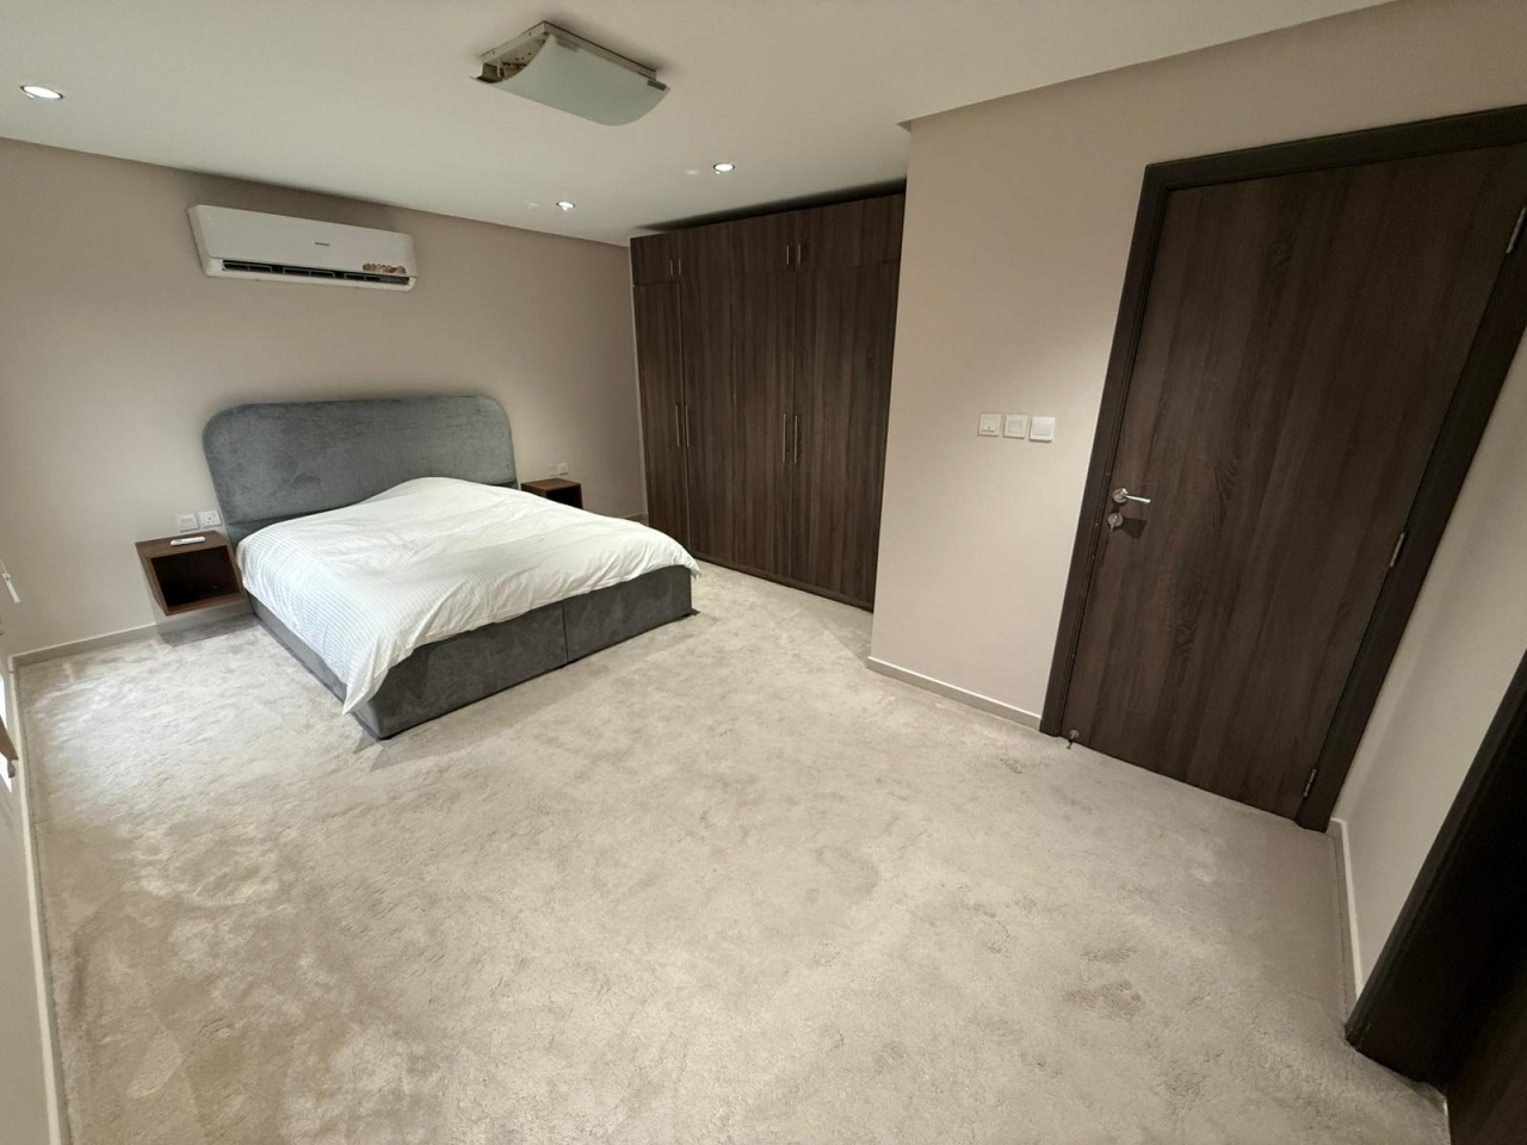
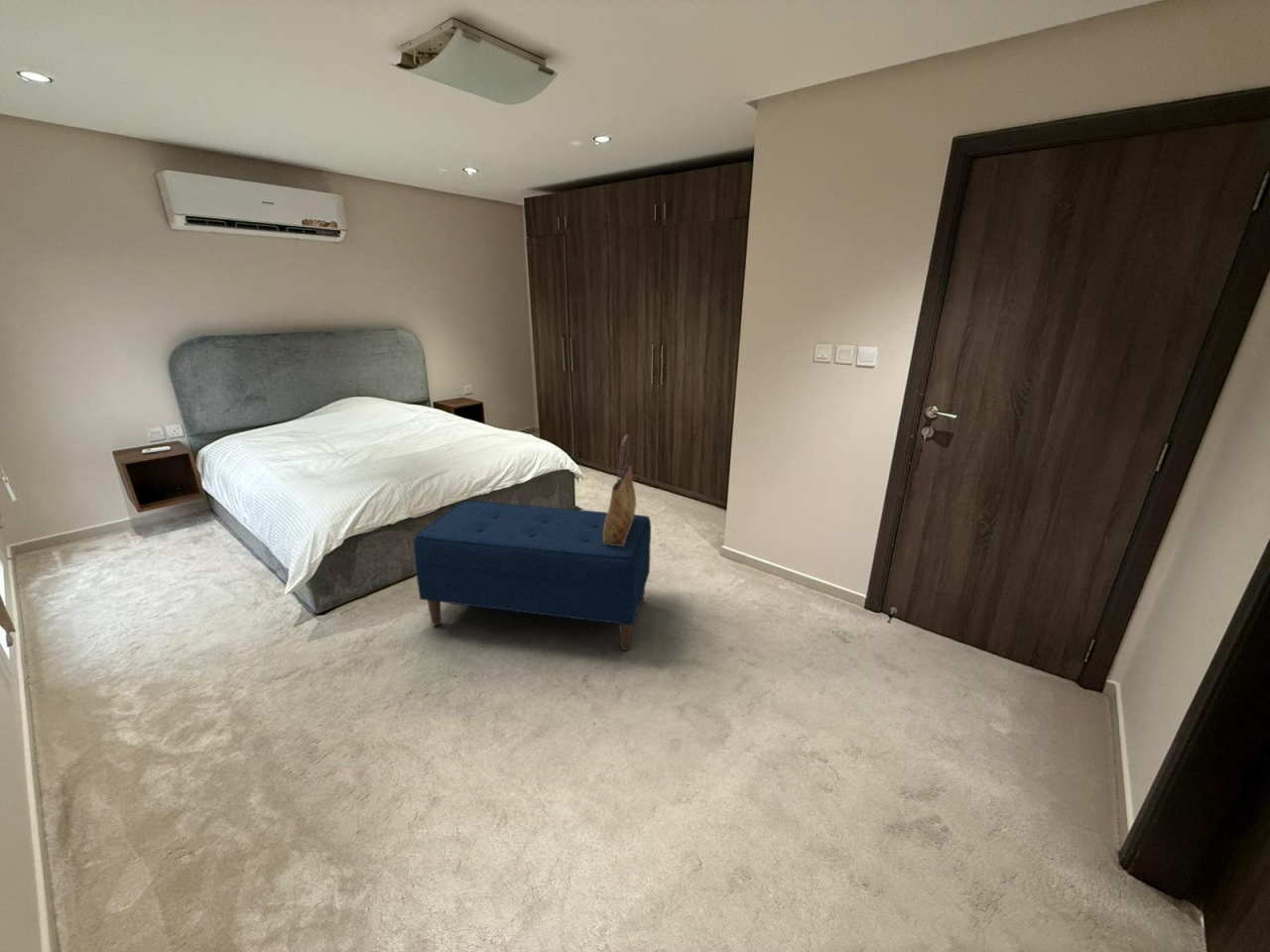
+ bench [413,500,652,652]
+ tote bag [603,433,637,546]
